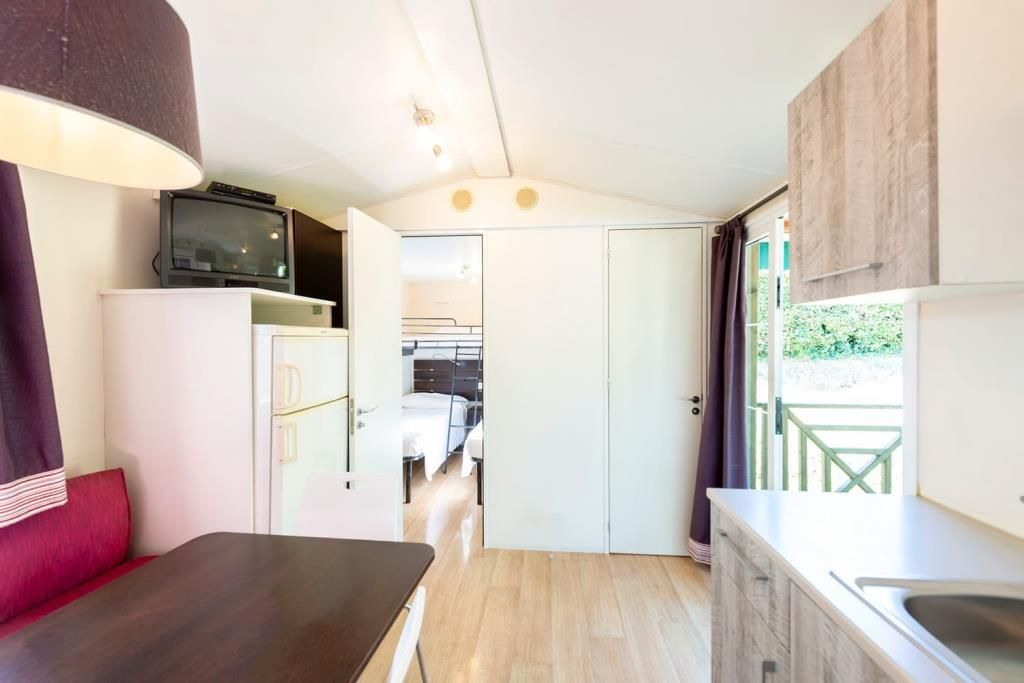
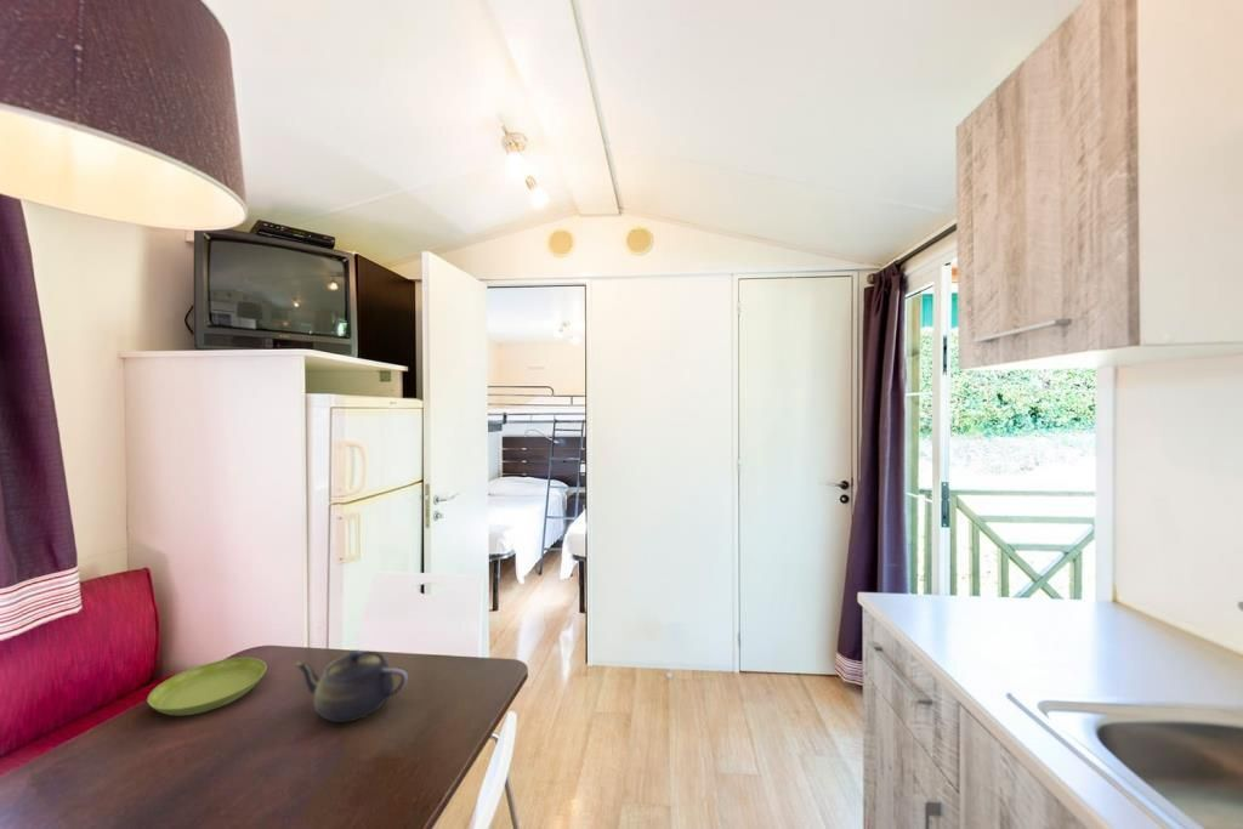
+ teapot [294,649,409,723]
+ saucer [147,657,267,717]
